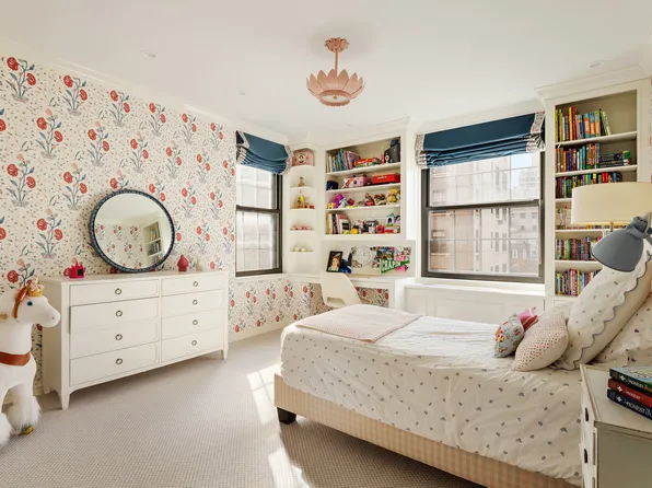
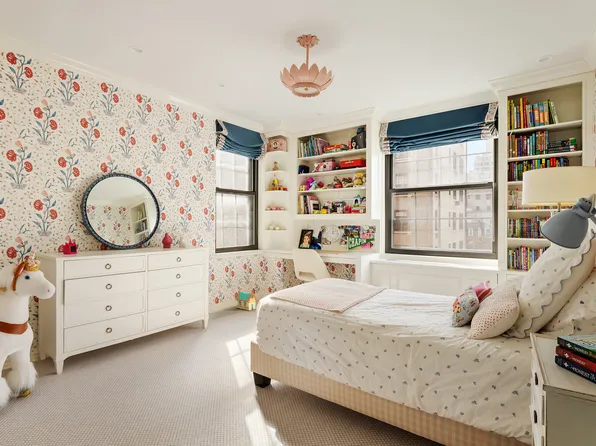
+ toy house [234,289,258,311]
